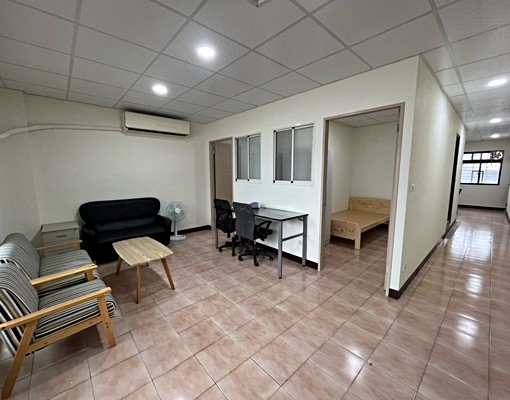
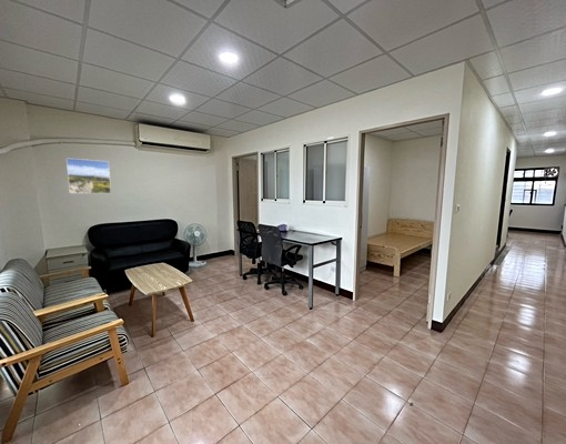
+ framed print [65,158,112,194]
